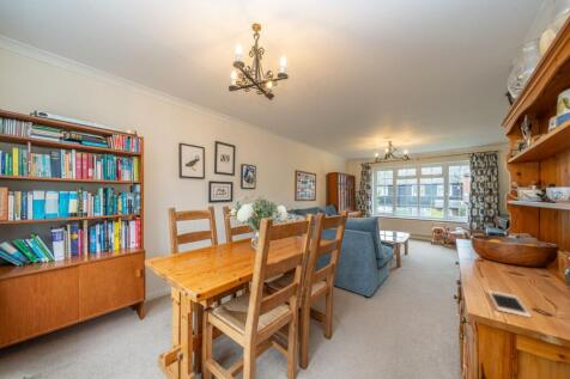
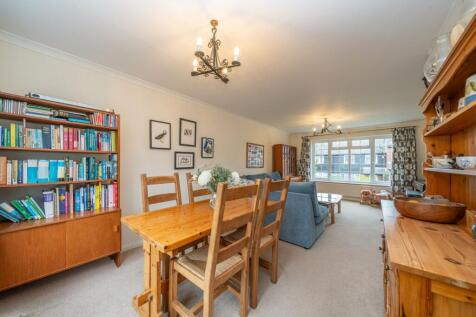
- cell phone [486,289,532,318]
